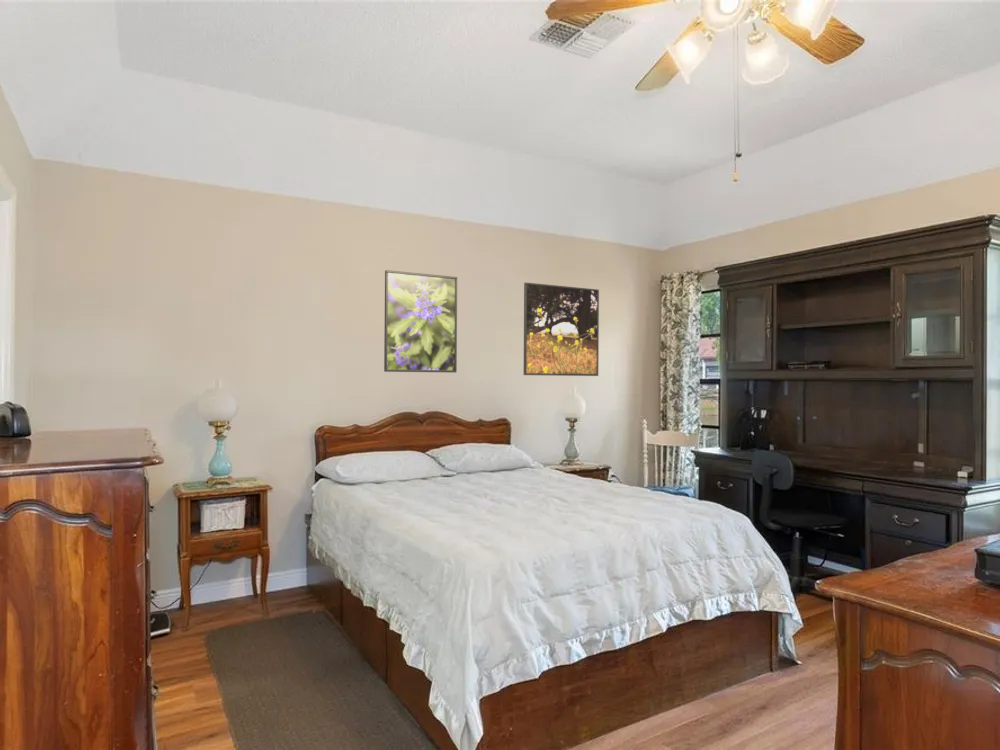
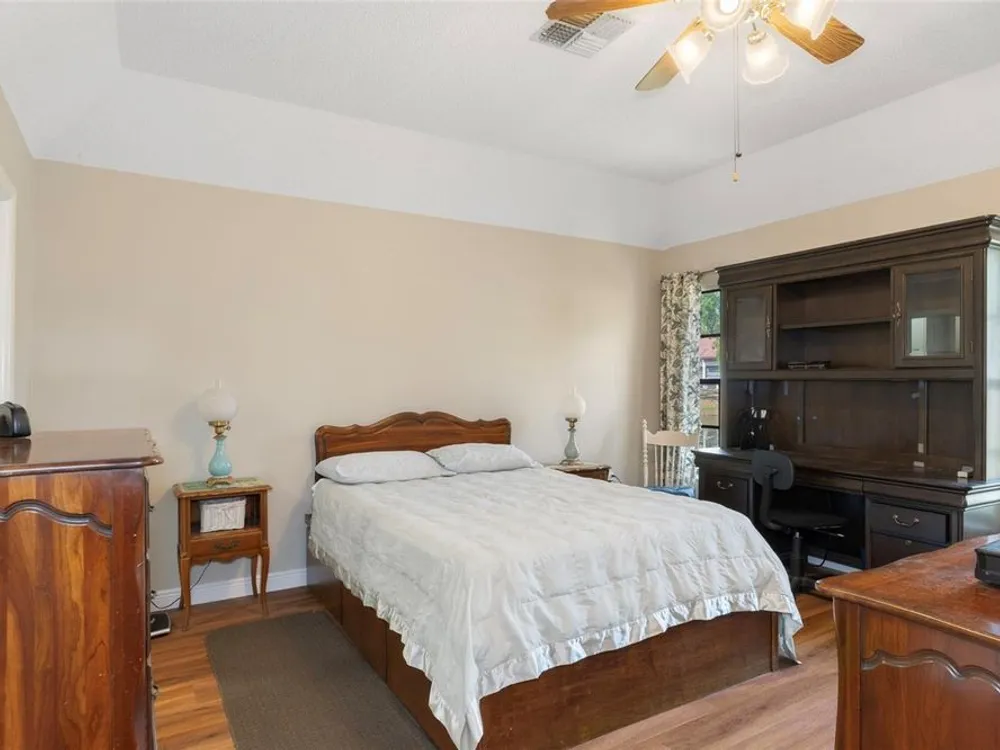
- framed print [383,269,458,374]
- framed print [523,282,600,377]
